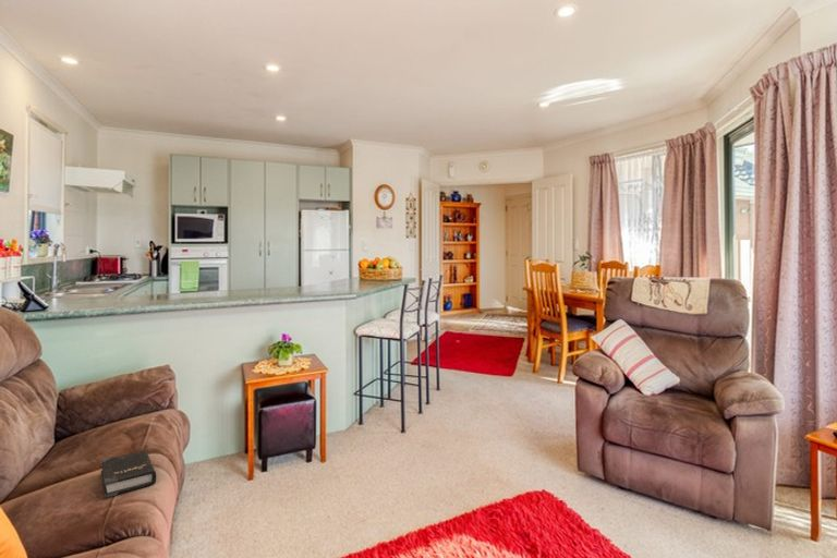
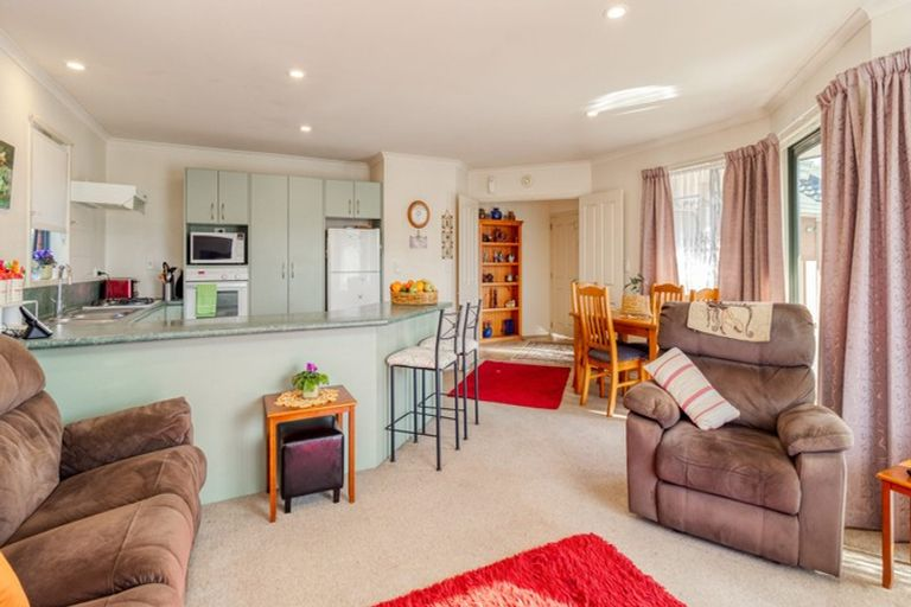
- hardback book [100,449,157,499]
